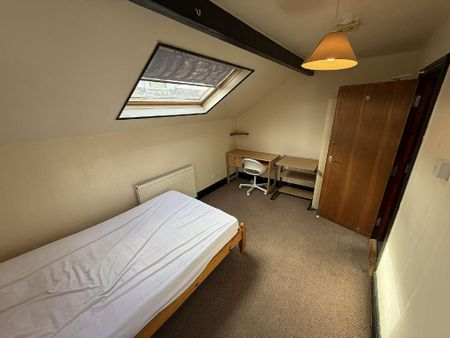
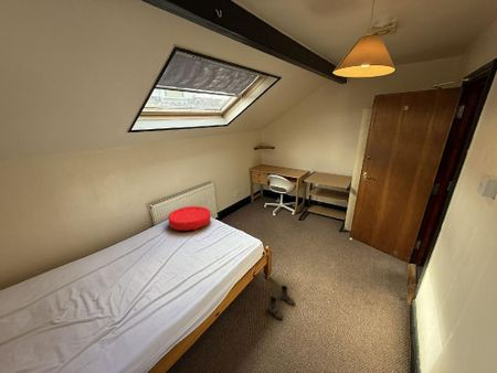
+ cushion [167,205,212,233]
+ boots [268,285,296,320]
